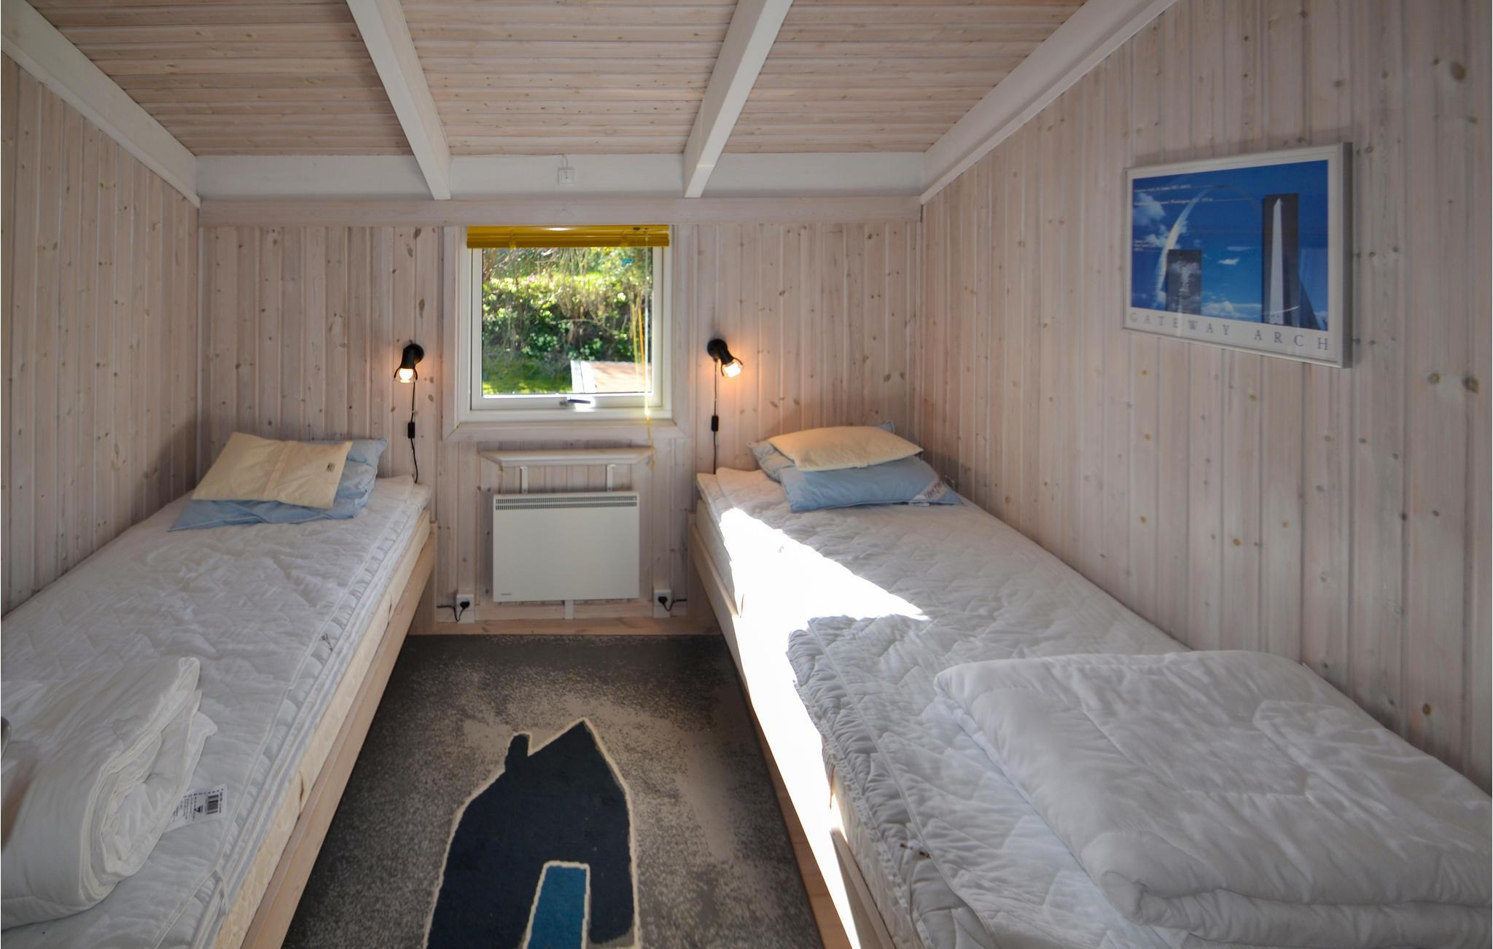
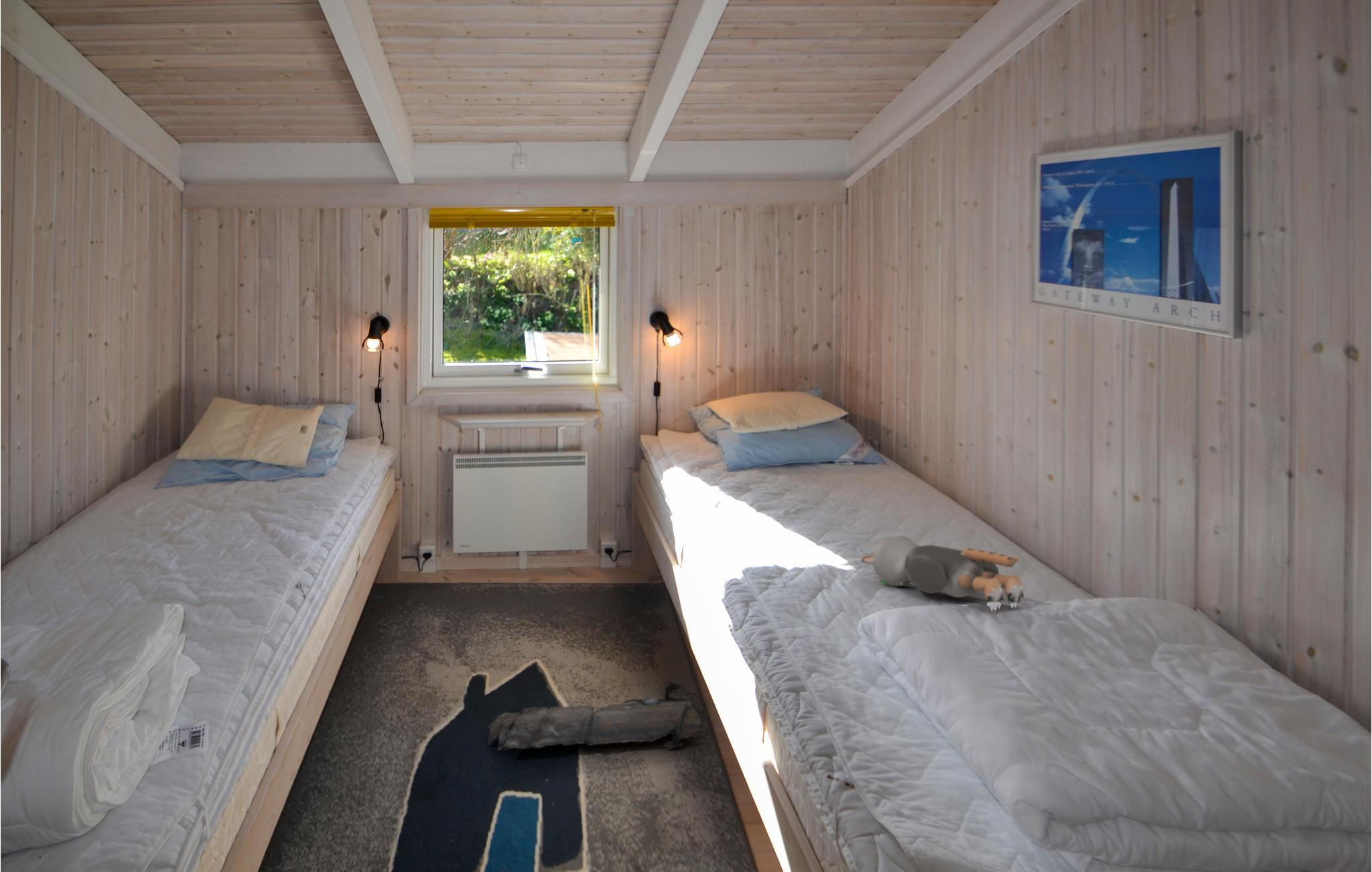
+ teddy bear [860,535,1024,604]
+ backpack [486,681,702,751]
